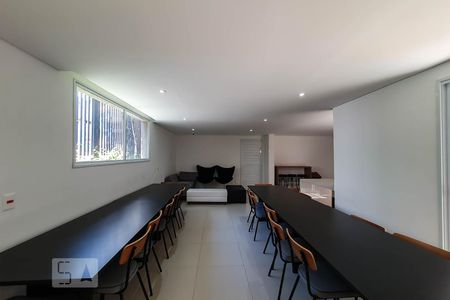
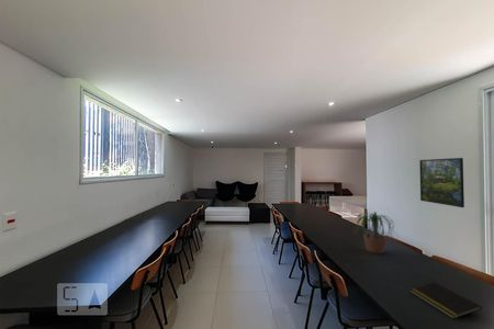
+ potted plant [350,211,398,254]
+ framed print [418,157,465,208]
+ notepad [409,281,483,320]
